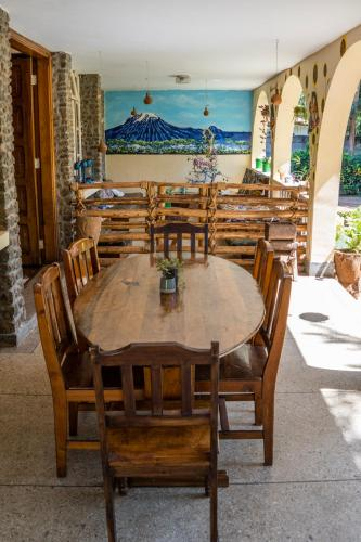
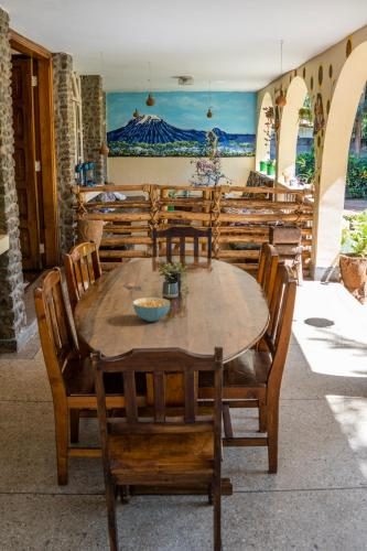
+ cereal bowl [132,296,171,323]
